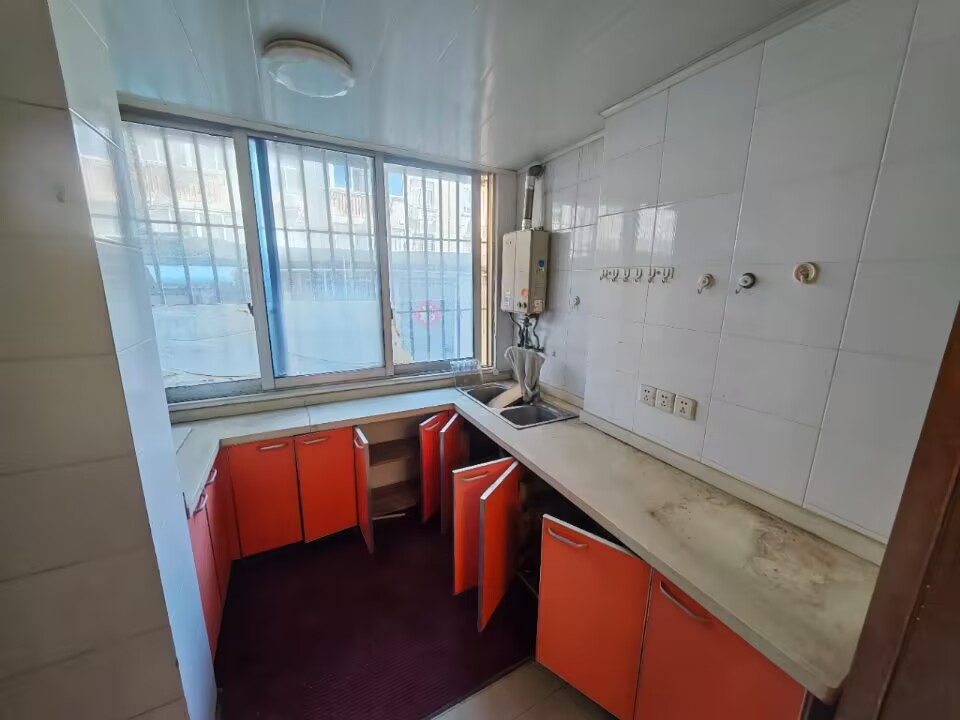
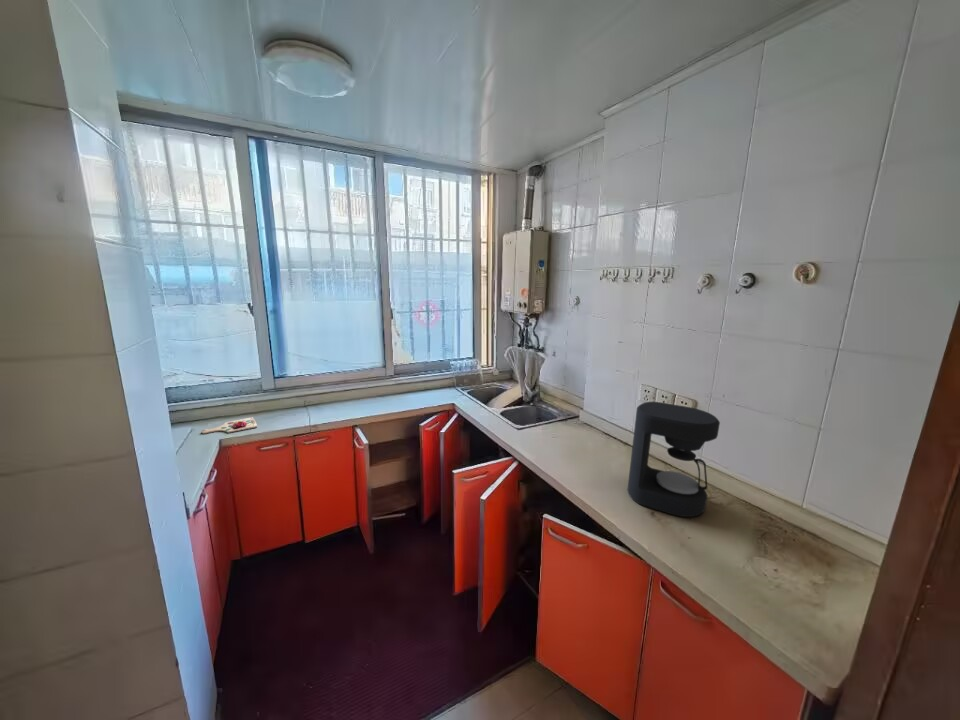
+ coffee maker [626,401,721,518]
+ cutting board [201,416,258,435]
